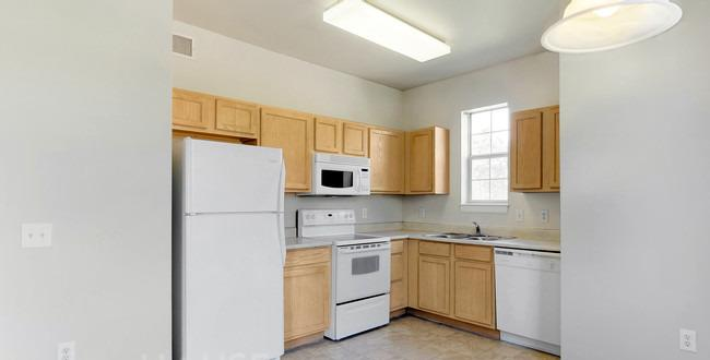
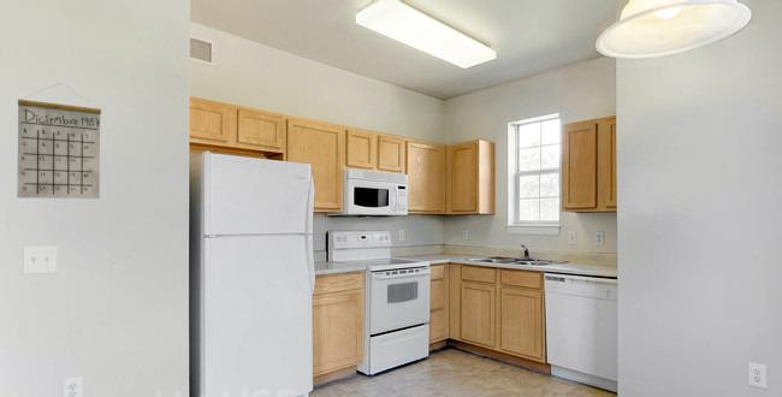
+ calendar [16,82,102,200]
